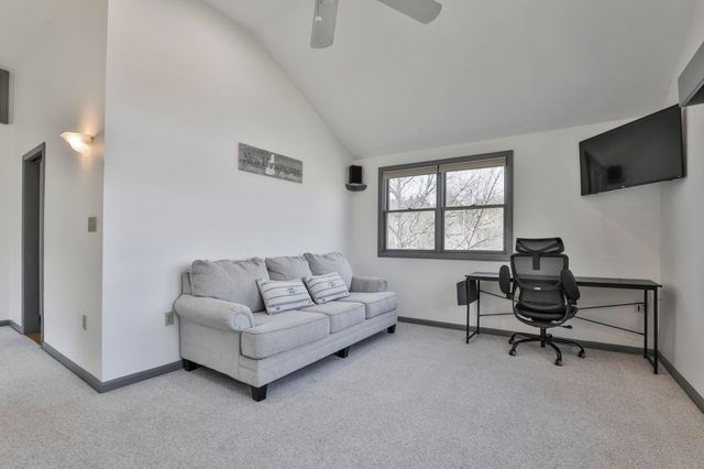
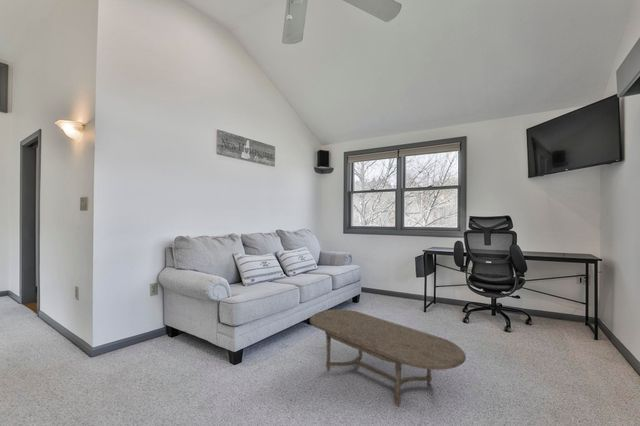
+ coffee table [309,308,467,408]
